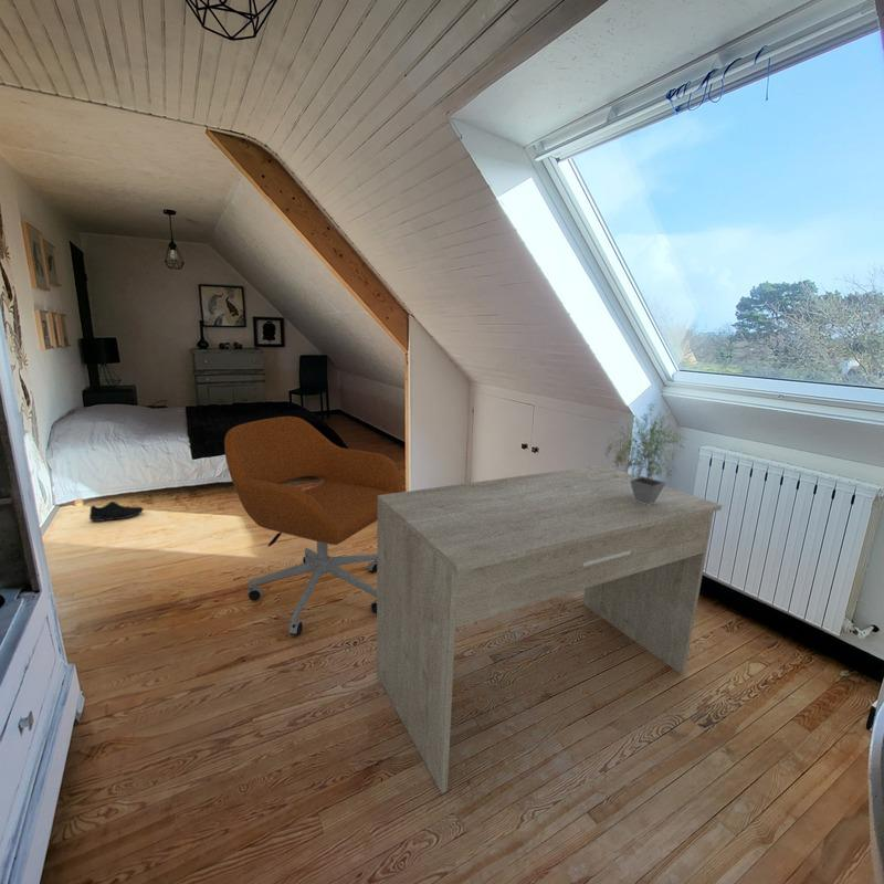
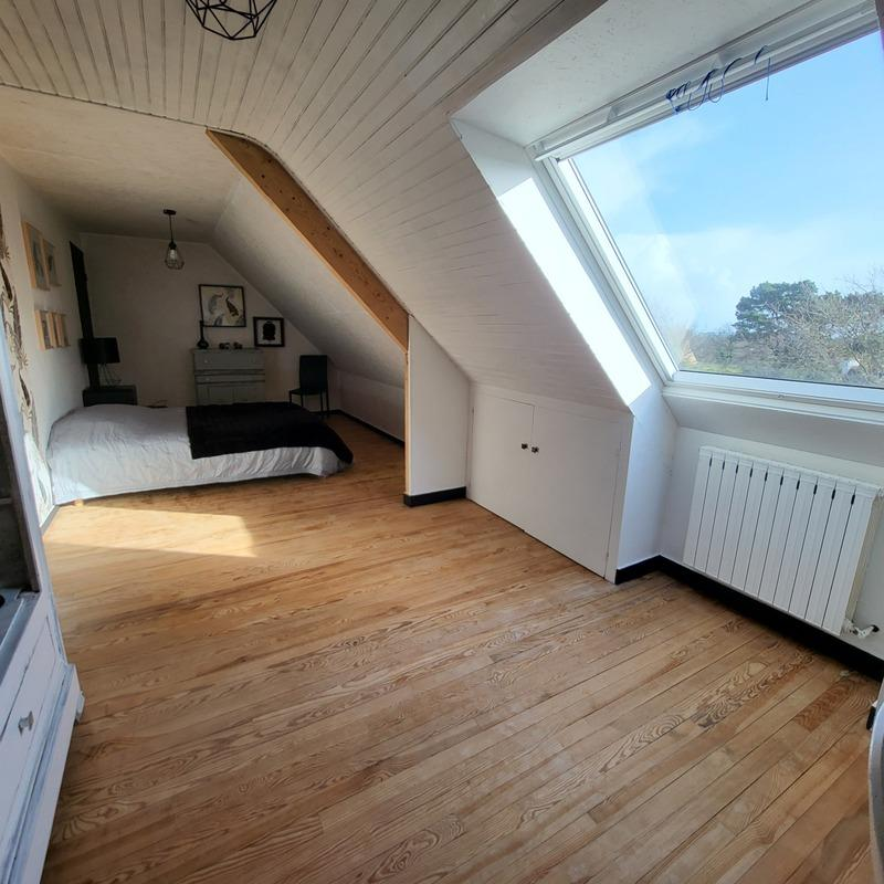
- potted plant [603,403,688,505]
- office chair [223,415,403,636]
- shoe [88,501,145,523]
- desk [376,464,723,794]
